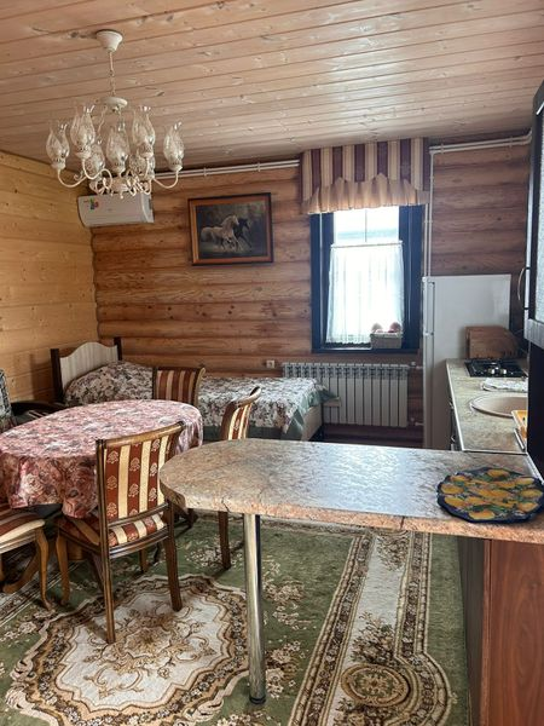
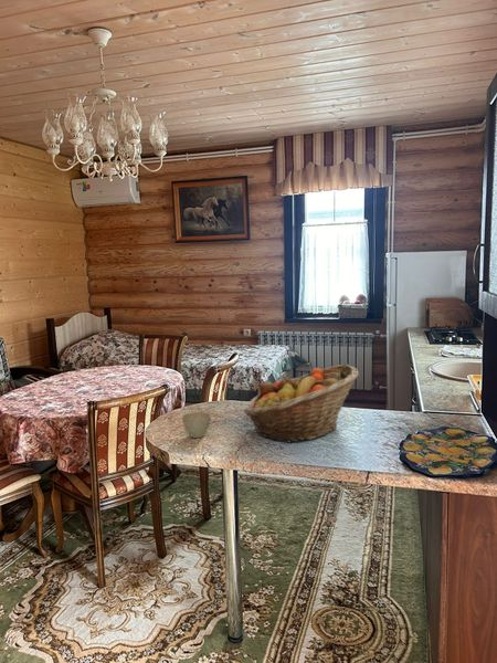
+ fruit basket [243,364,360,443]
+ flower pot [181,411,212,439]
